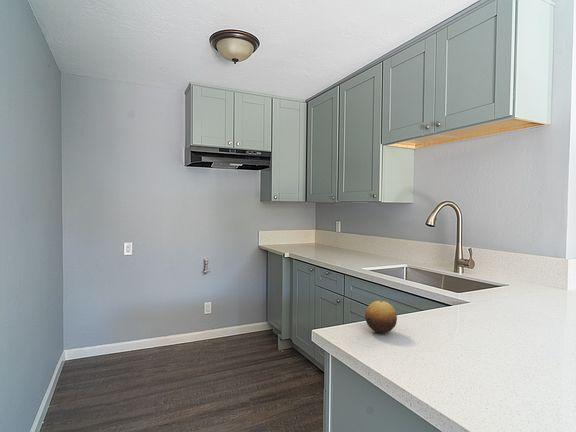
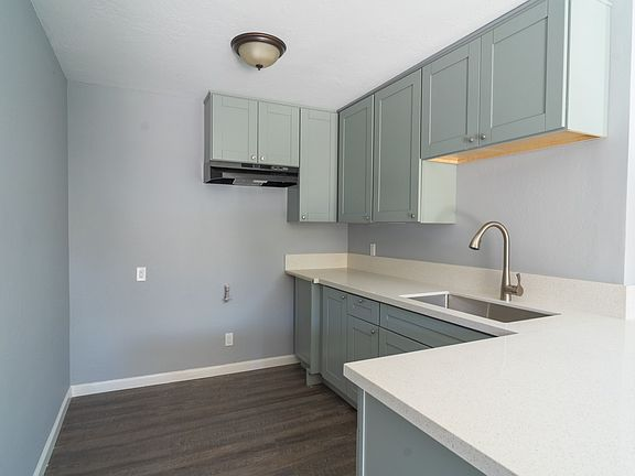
- fruit [364,300,398,334]
